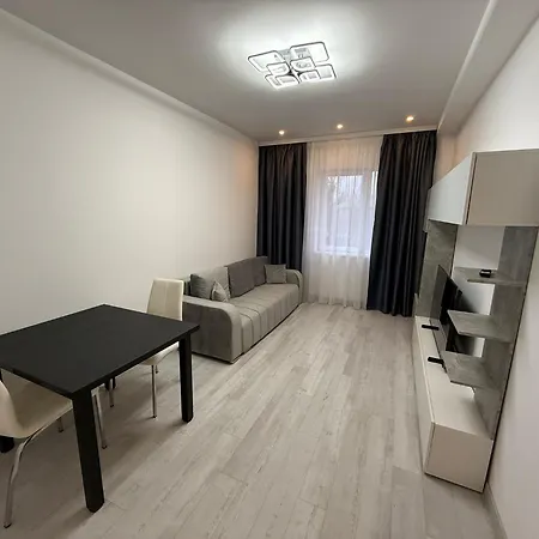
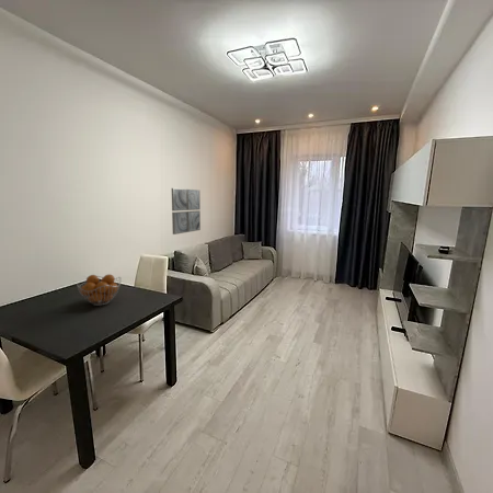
+ wall art [171,187,202,236]
+ fruit basket [76,273,122,307]
